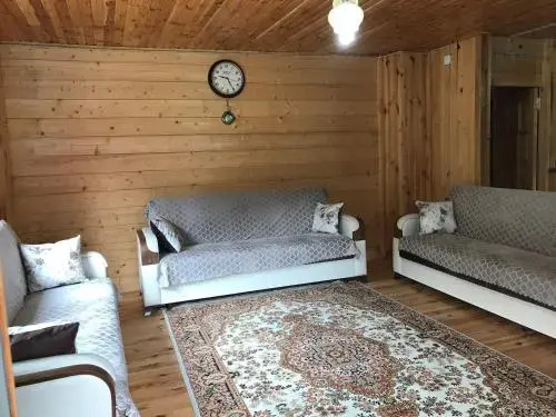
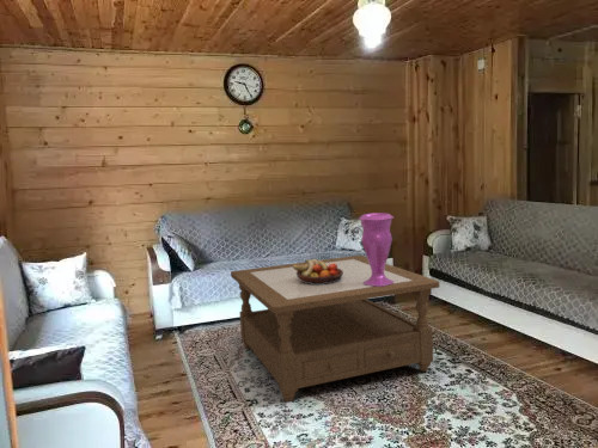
+ vase [358,211,395,287]
+ coffee table [230,254,440,403]
+ fruit bowl [292,258,343,284]
